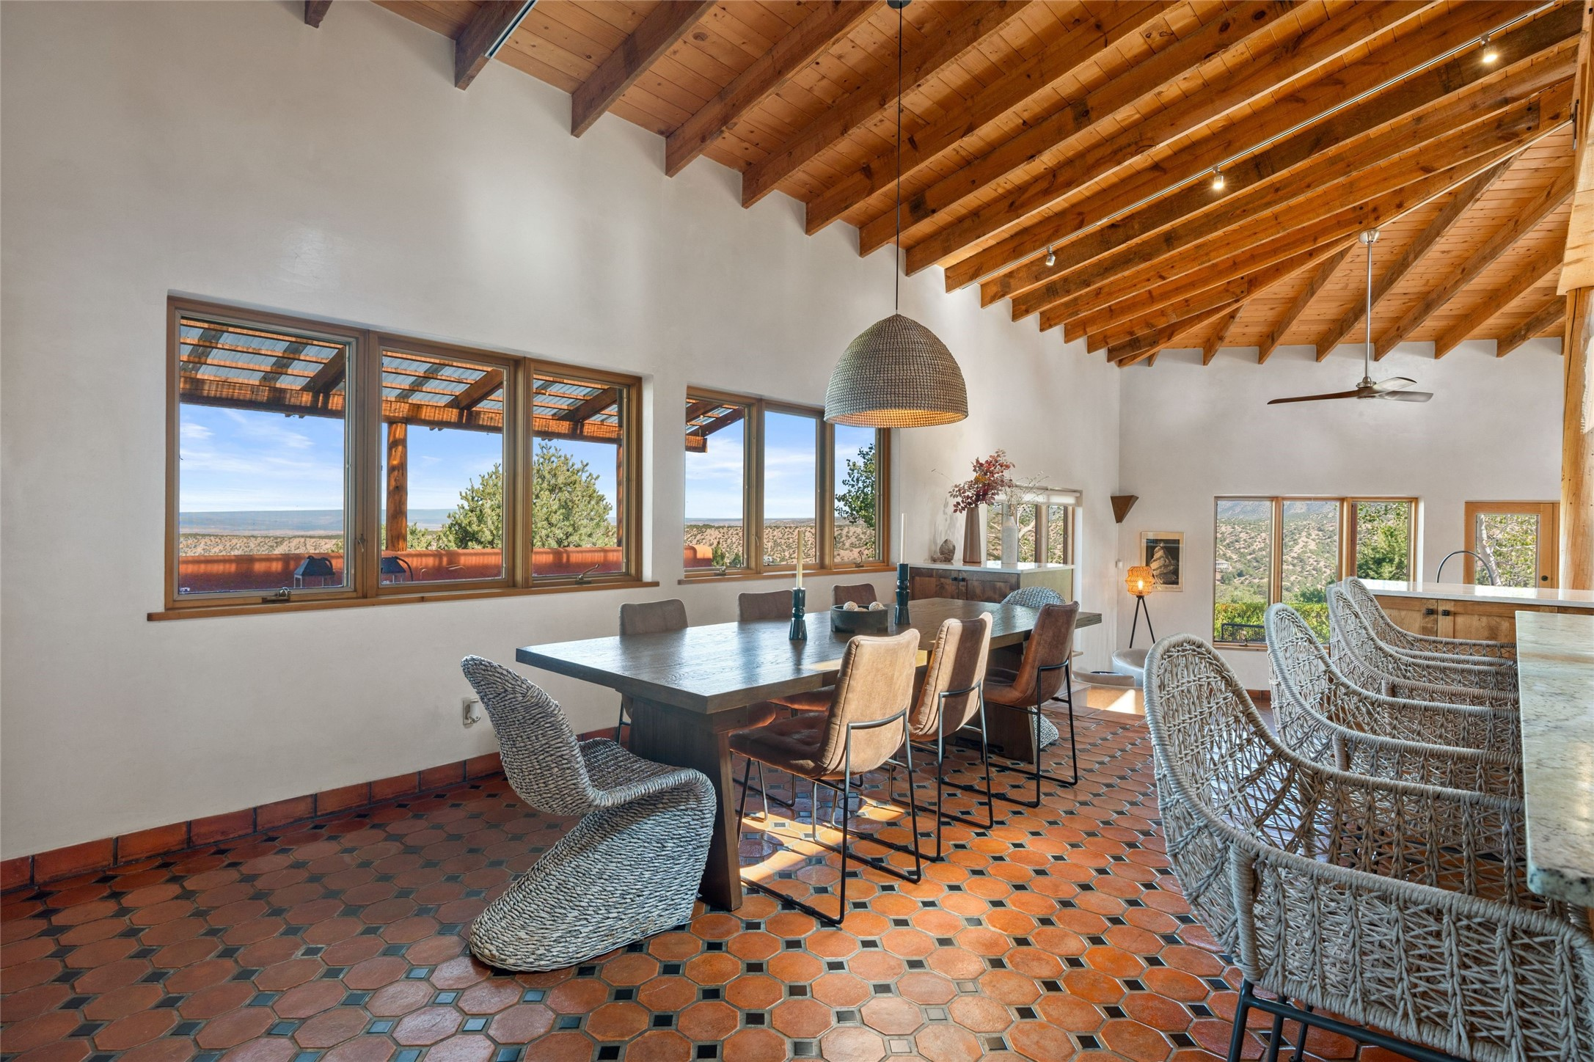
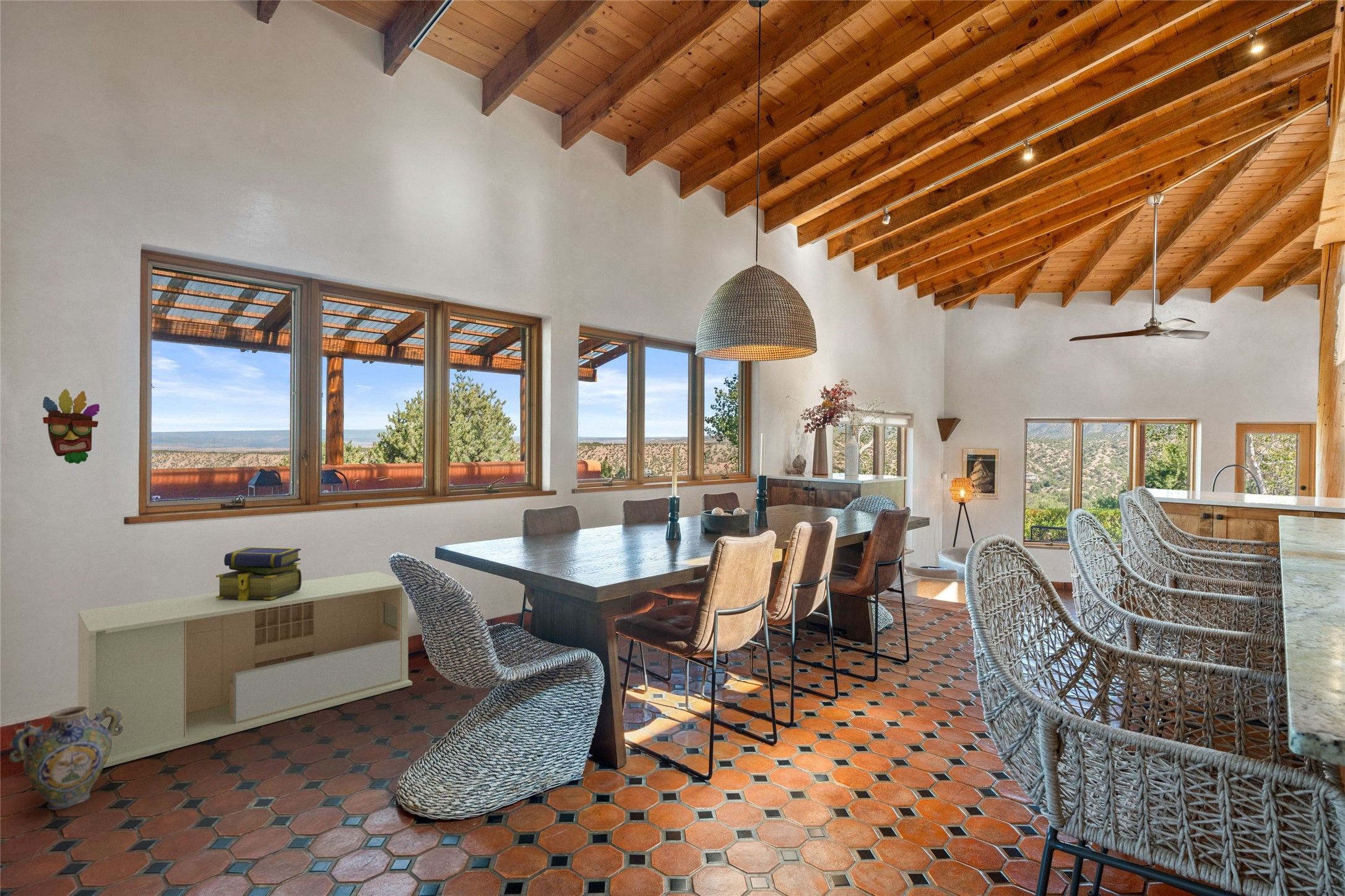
+ ceramic jug [8,706,124,811]
+ storage bench [77,571,413,769]
+ decorative mask [42,389,100,465]
+ stack of books [215,546,302,601]
